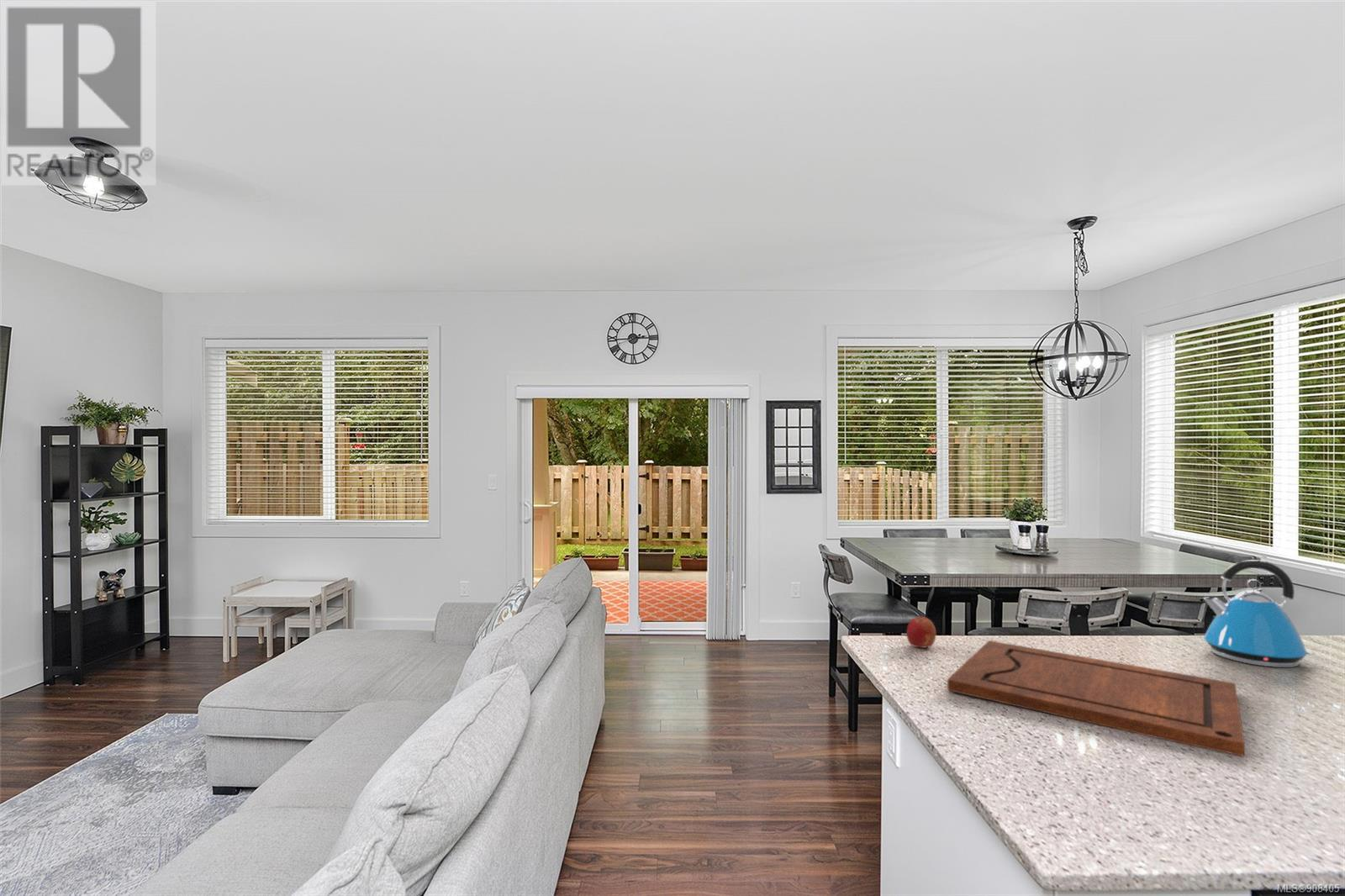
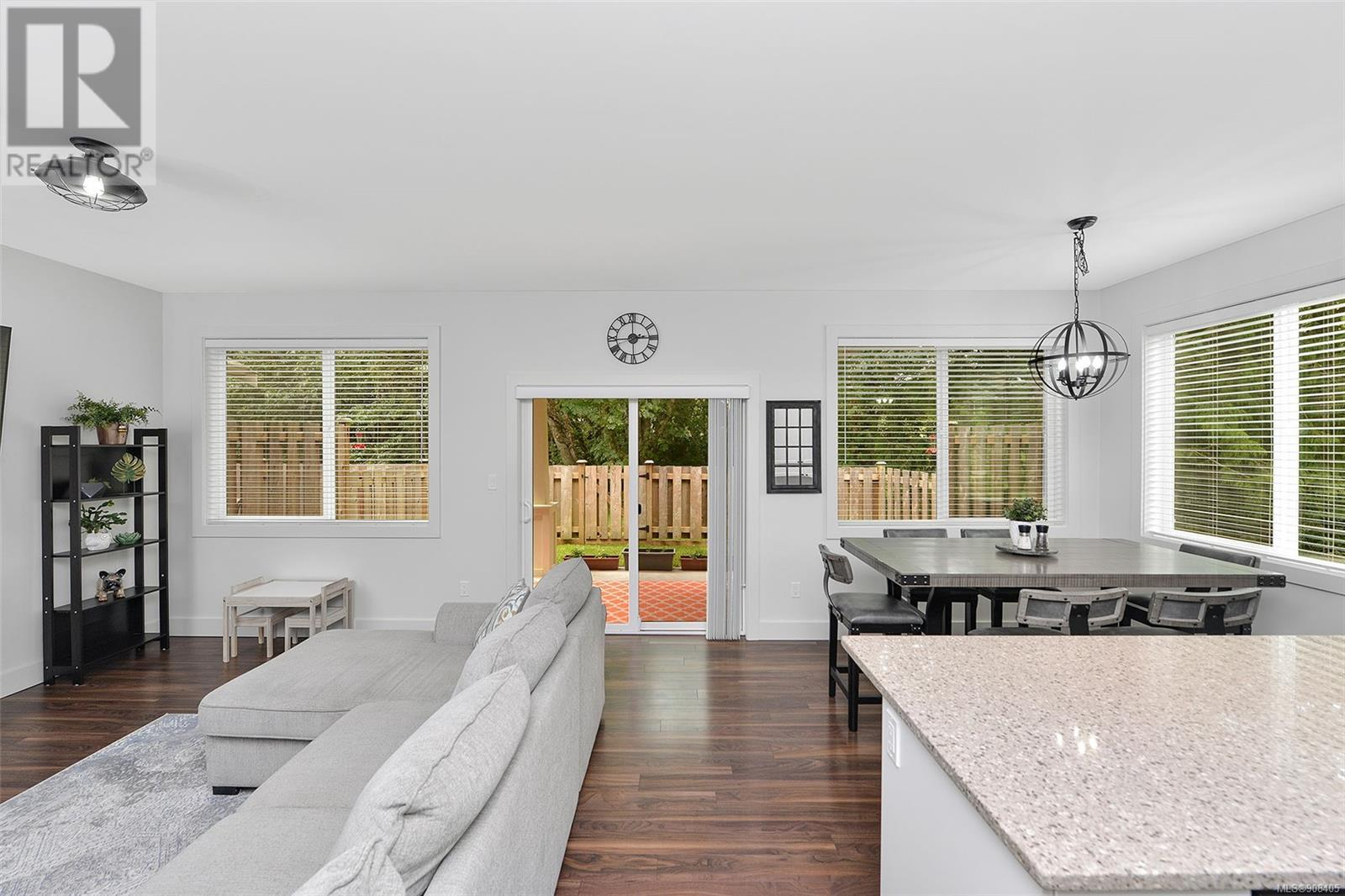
- cutting board [947,640,1245,756]
- kettle [1203,559,1316,668]
- fruit [905,616,936,649]
